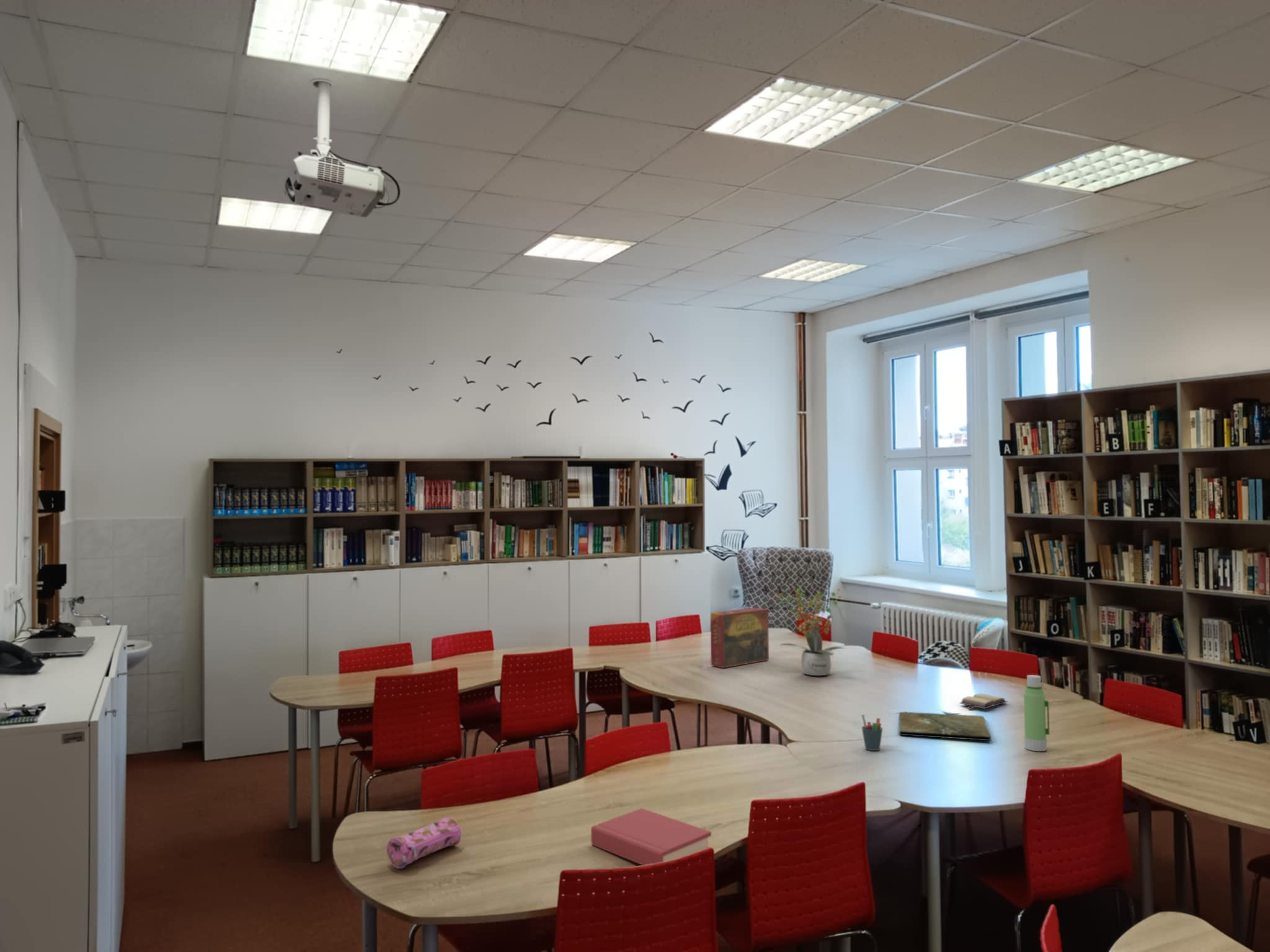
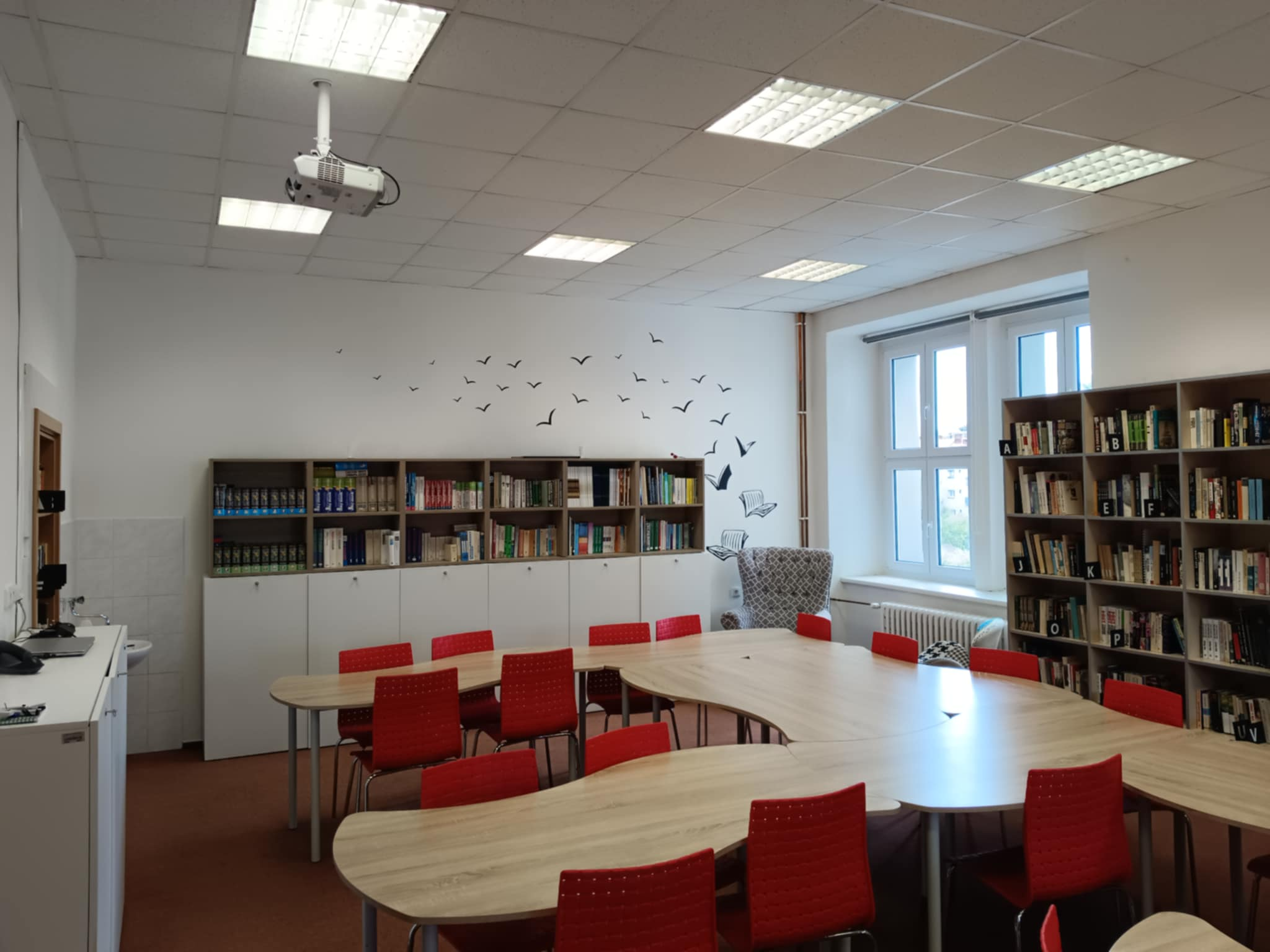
- water bottle [1023,674,1050,752]
- potted plant [773,587,850,676]
- hardback book [959,693,1008,710]
- board game [710,607,770,669]
- hardback book [590,808,712,866]
- aerial map [899,712,992,741]
- pencil case [386,816,463,870]
- pen holder [861,714,883,751]
